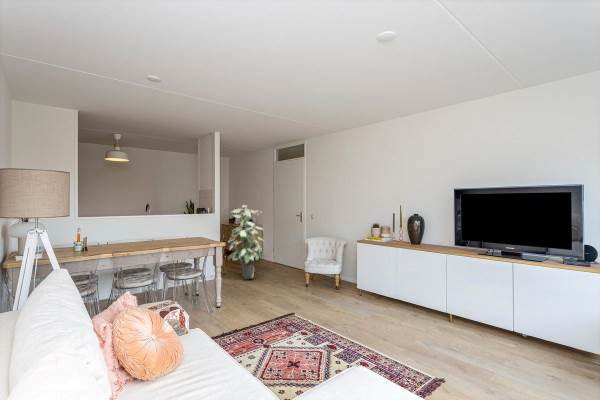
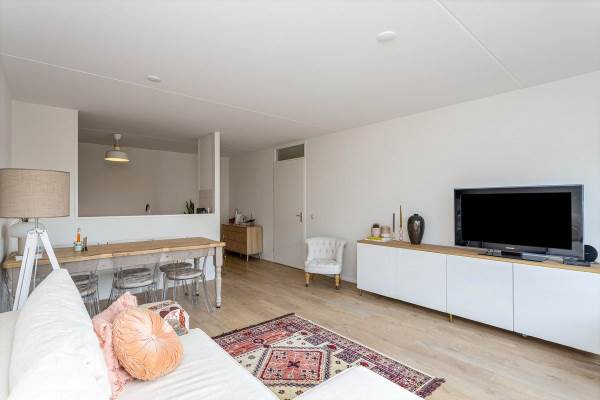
- indoor plant [227,204,266,280]
